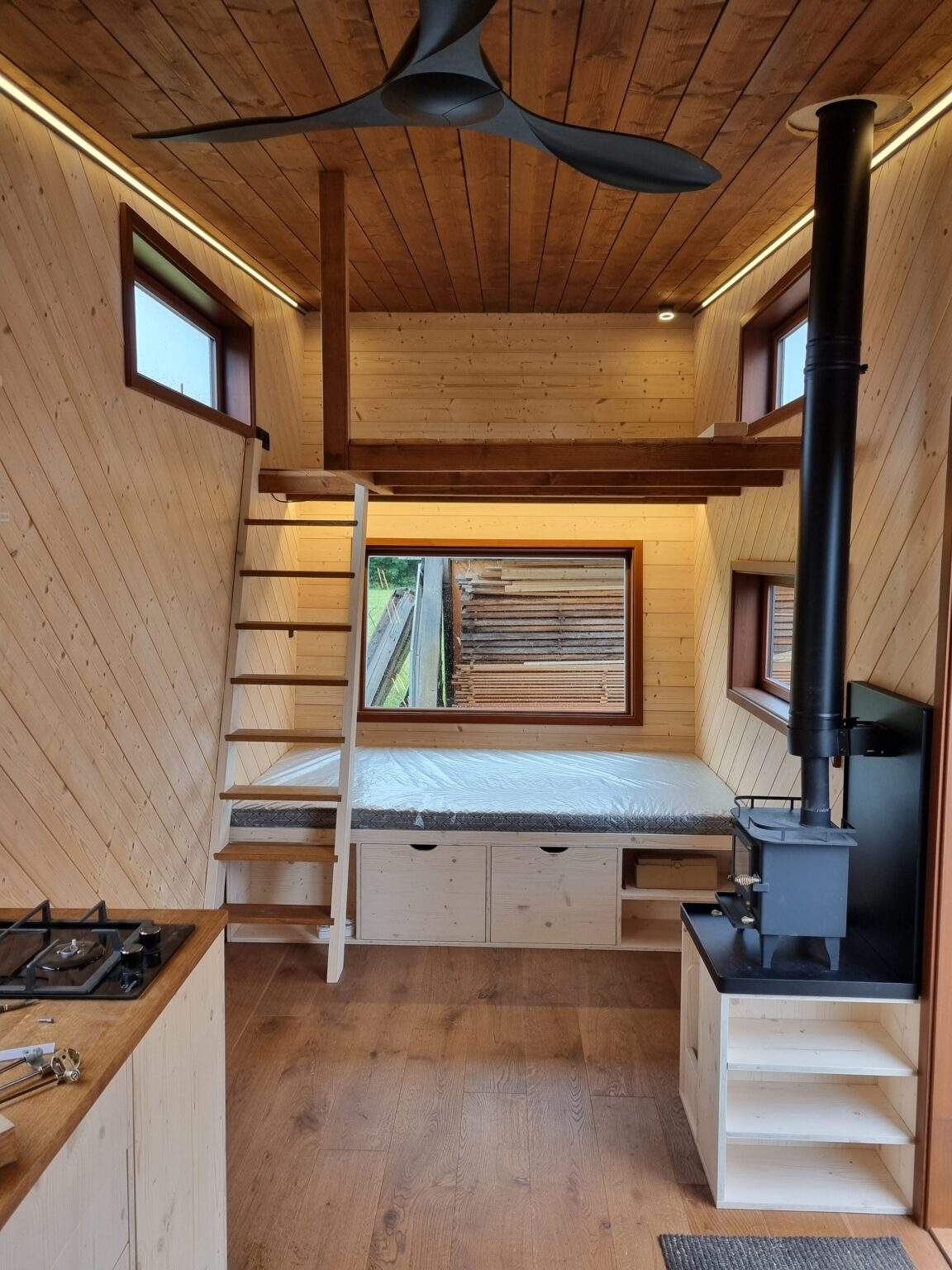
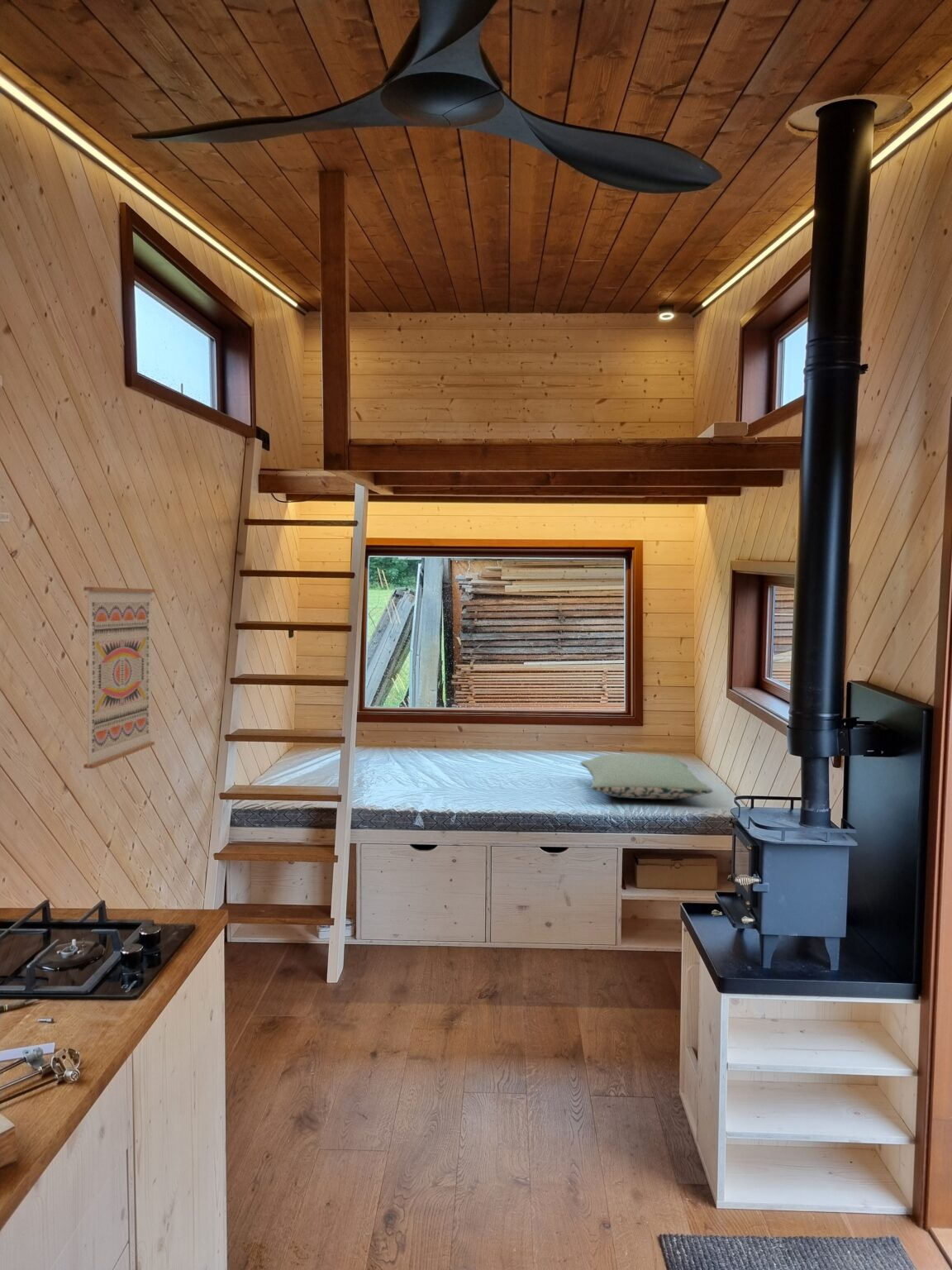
+ pillow [579,753,714,800]
+ wall art [83,586,156,770]
